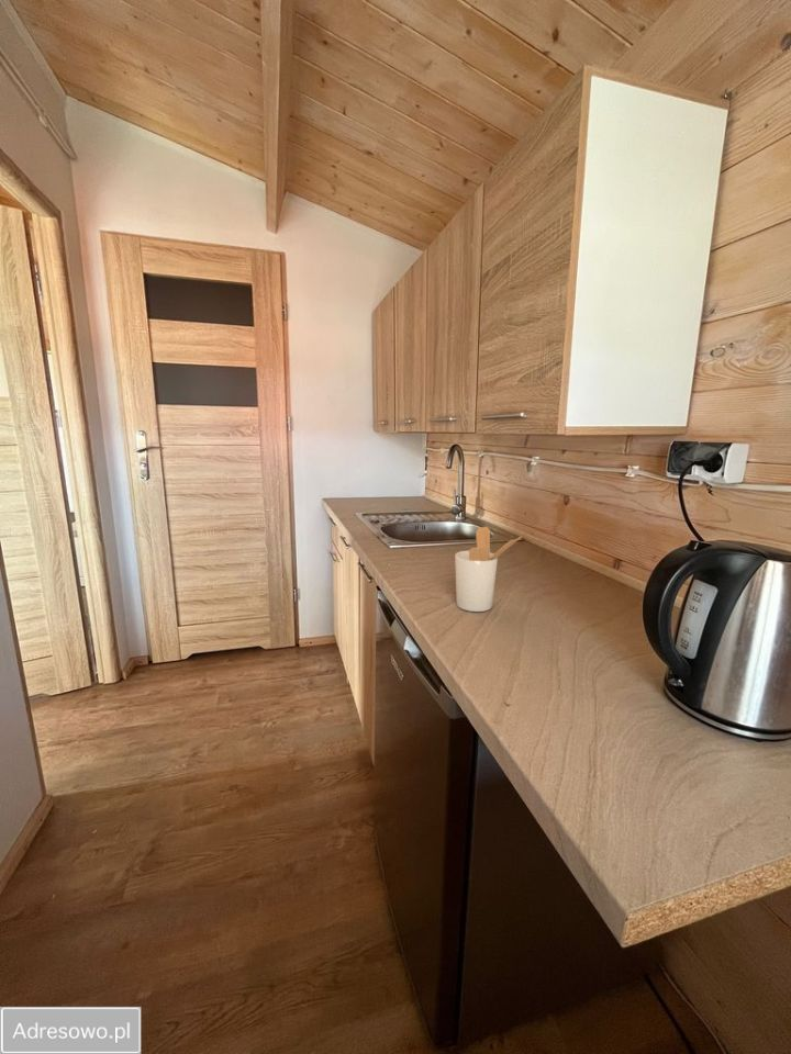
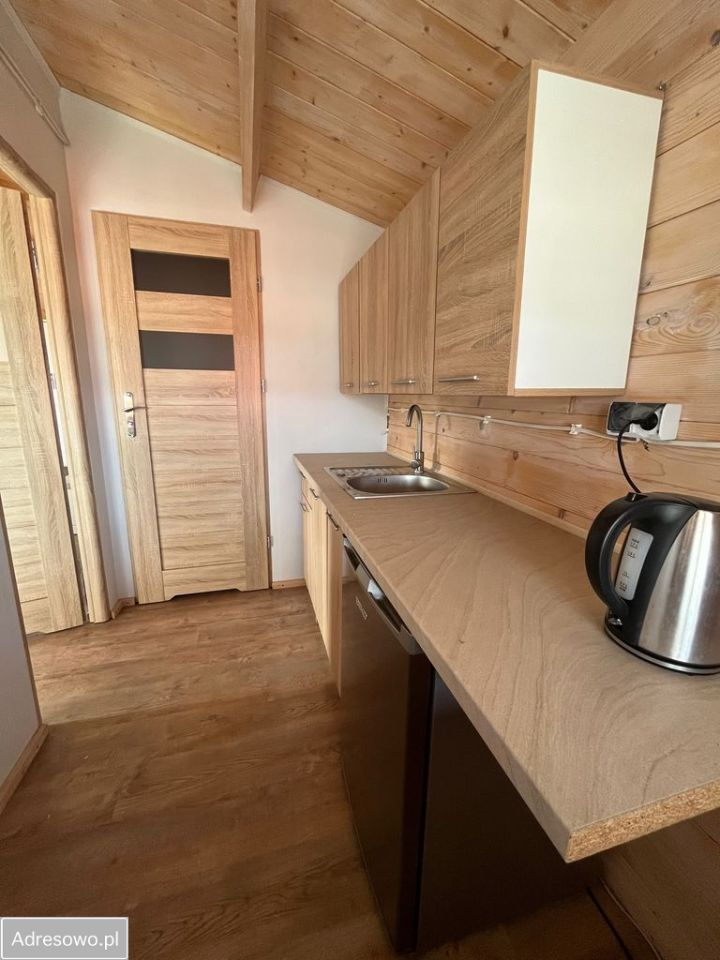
- utensil holder [454,526,523,613]
